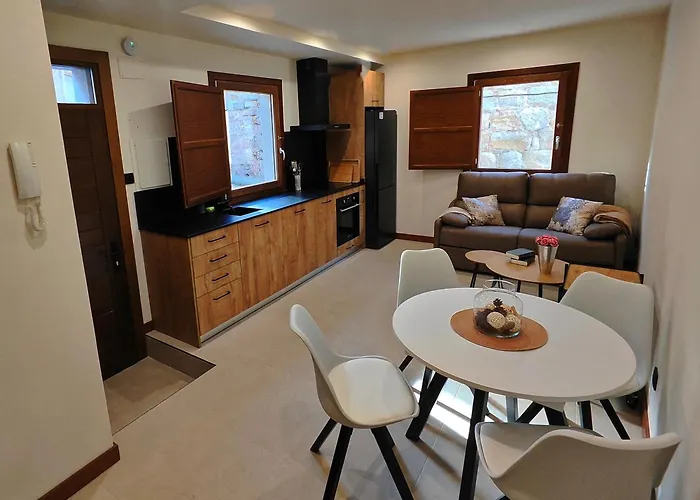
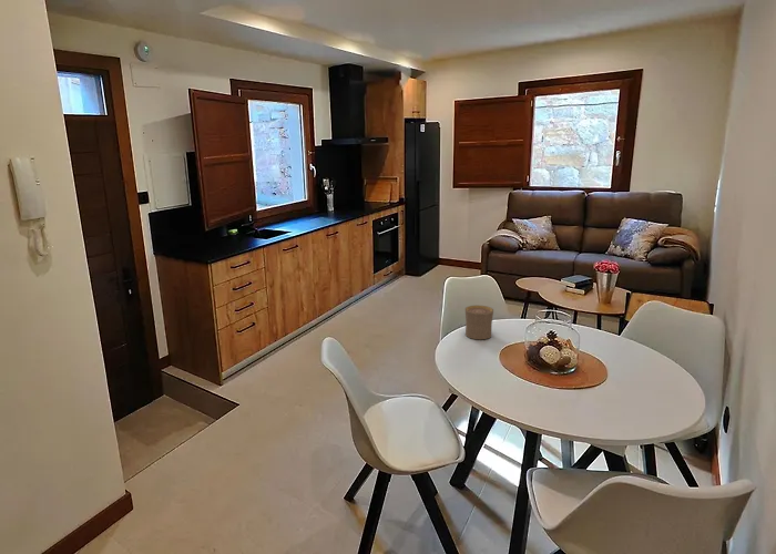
+ cup [464,305,494,340]
